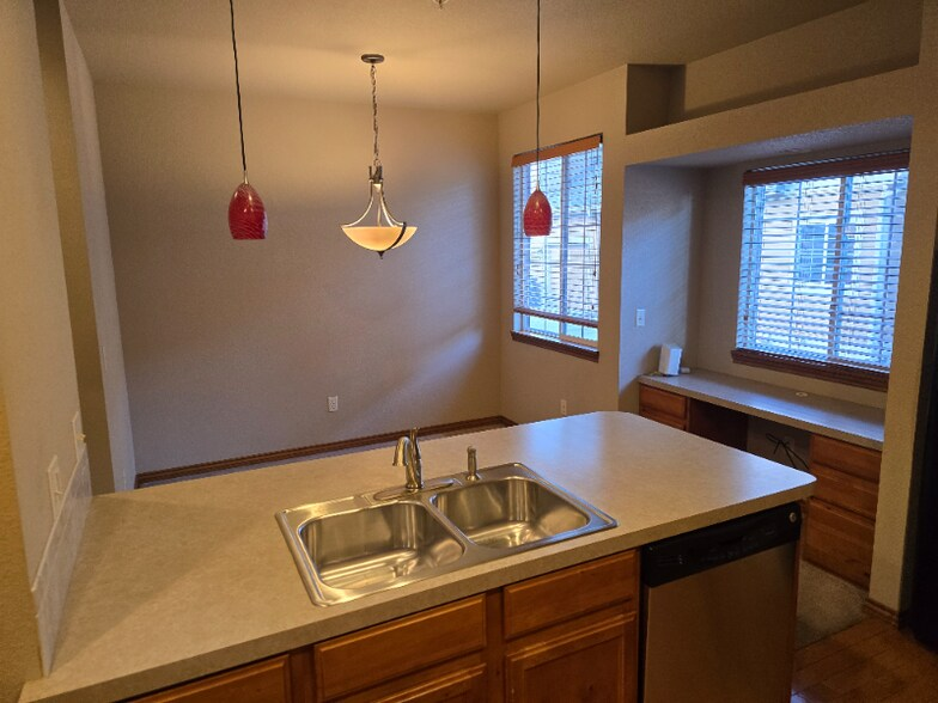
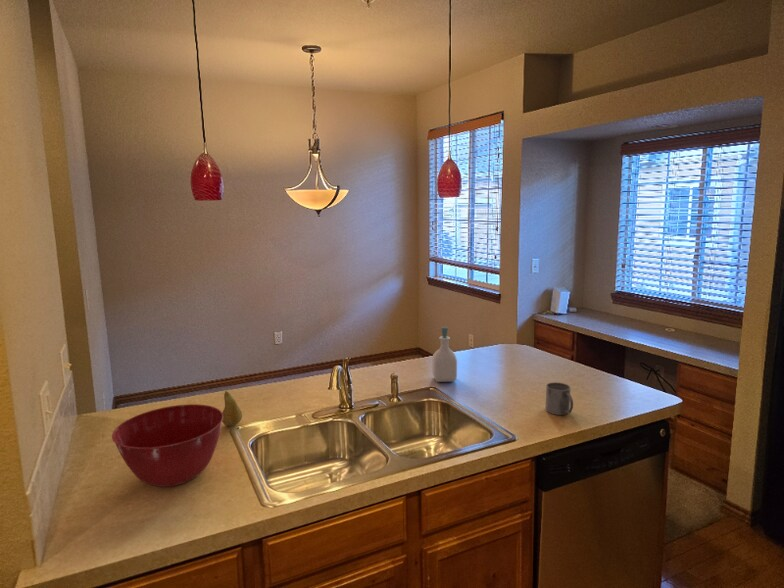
+ mug [544,381,574,416]
+ soap bottle [431,326,458,383]
+ mixing bowl [111,403,223,488]
+ fruit [222,390,243,427]
